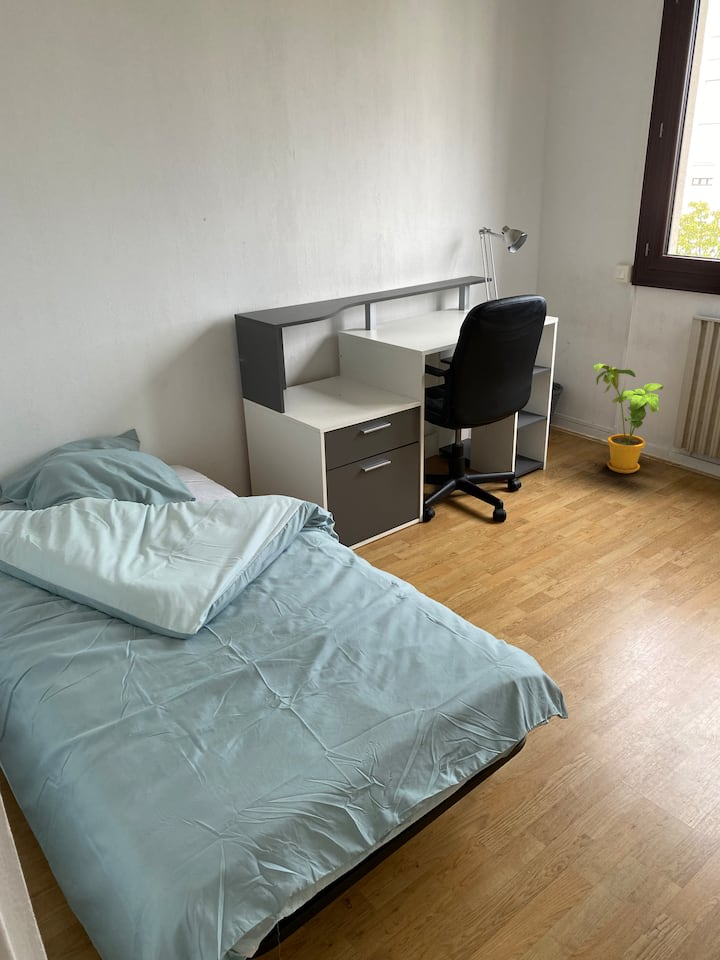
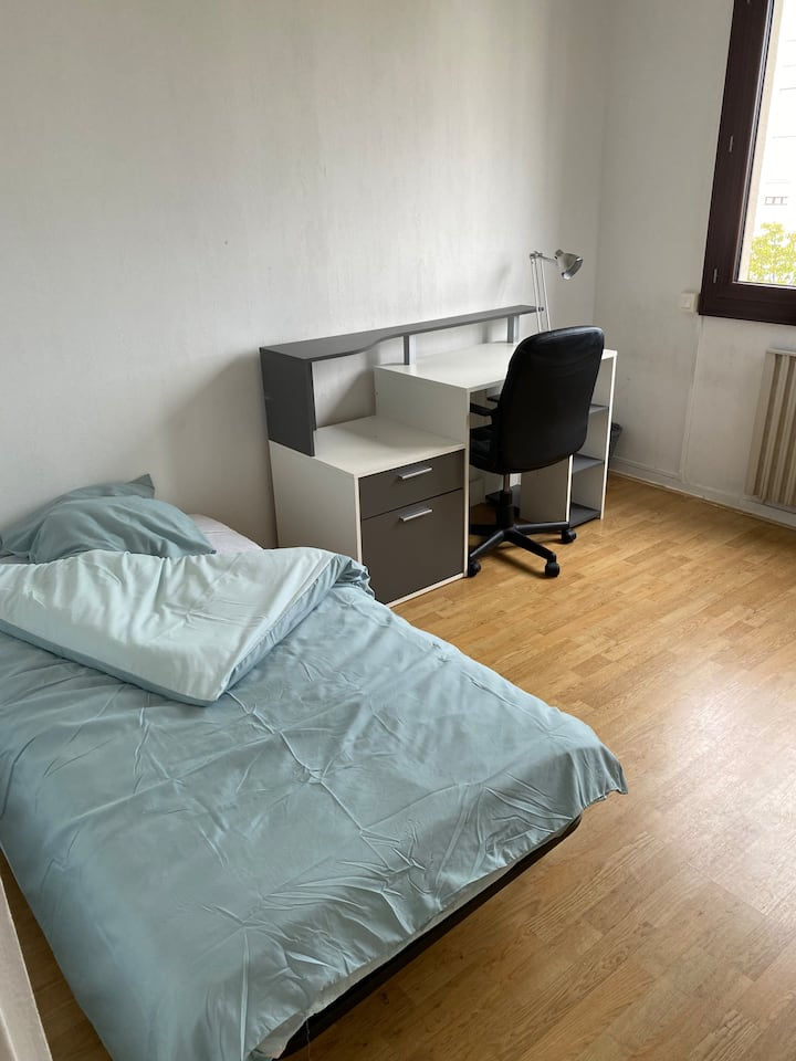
- house plant [593,363,664,474]
